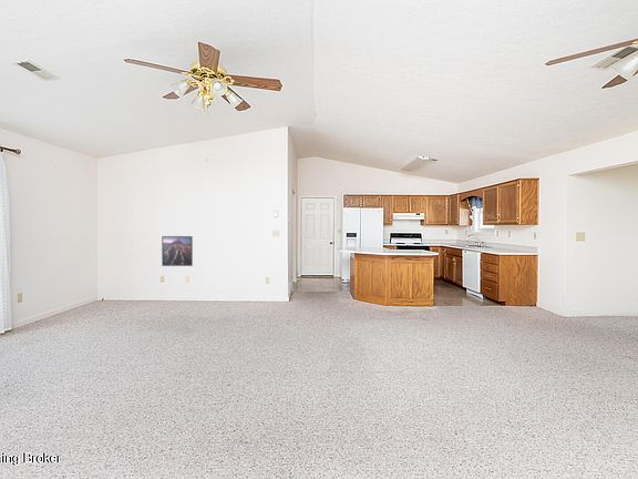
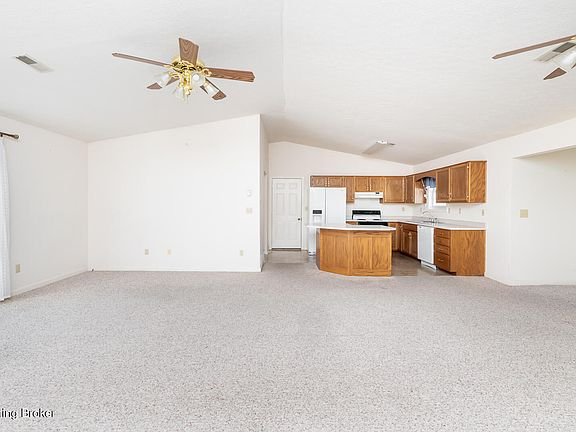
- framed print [161,235,194,267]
